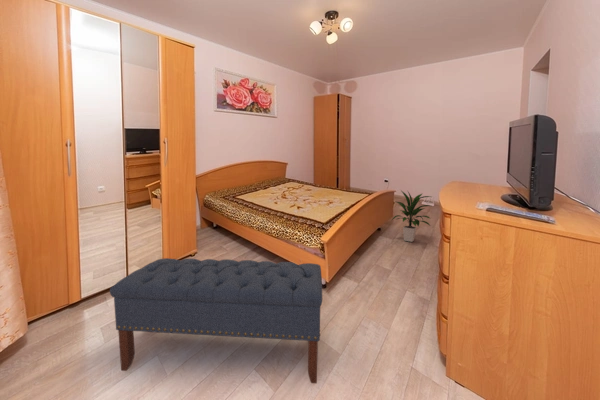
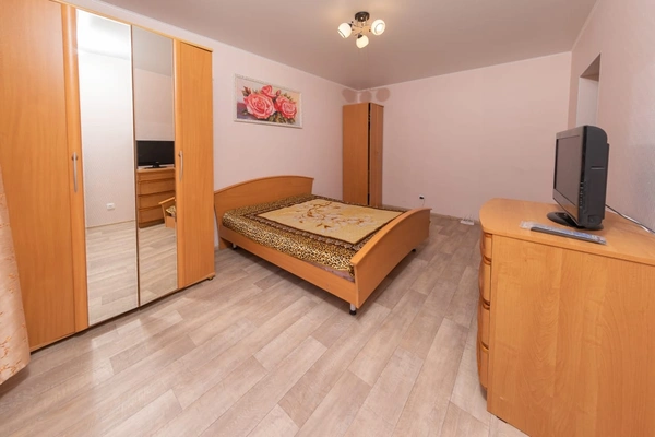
- bench [109,257,323,385]
- indoor plant [390,190,432,243]
